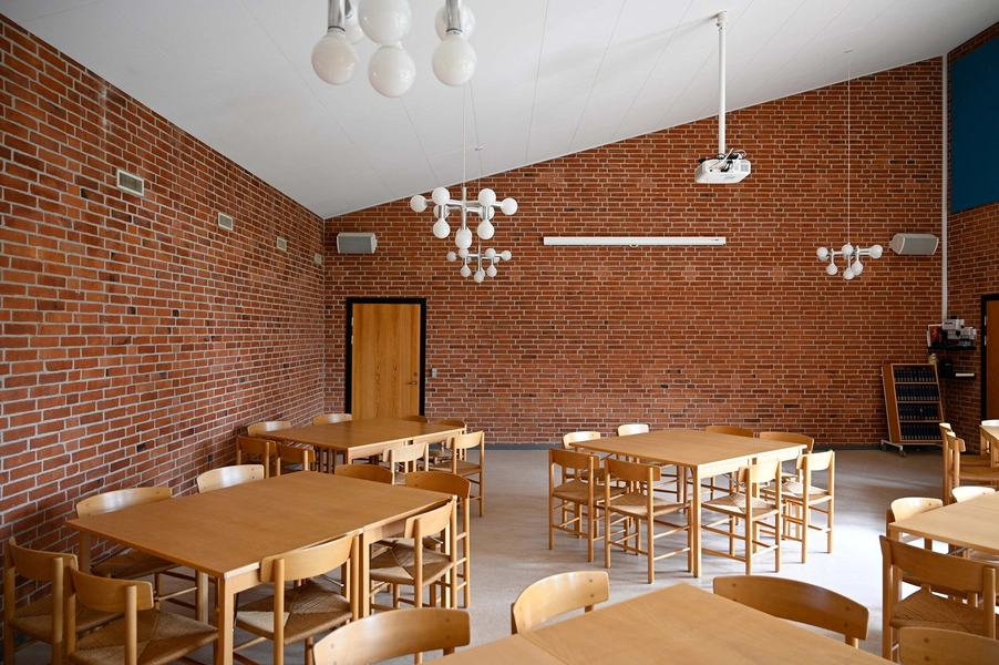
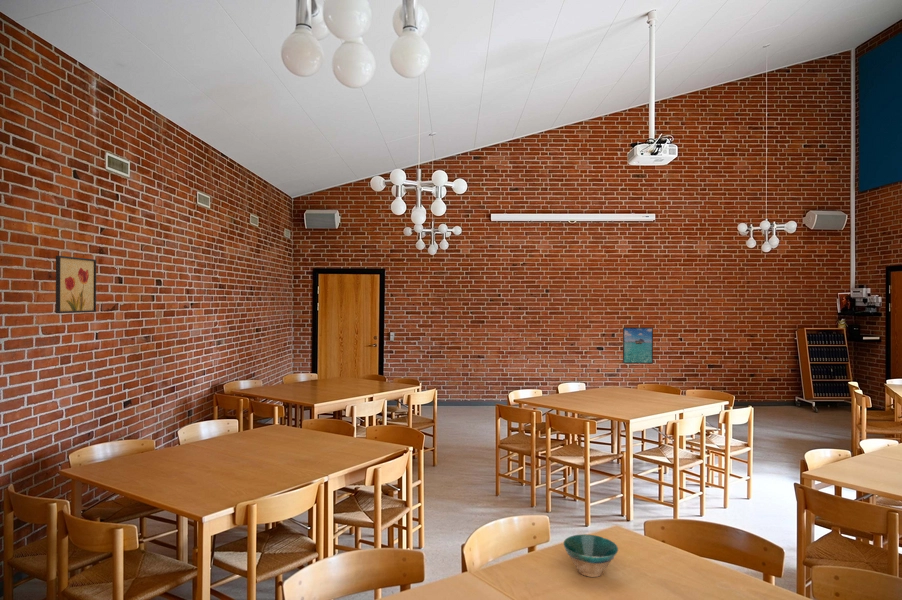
+ wall art [55,255,97,314]
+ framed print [622,326,654,365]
+ bowl [562,533,619,578]
